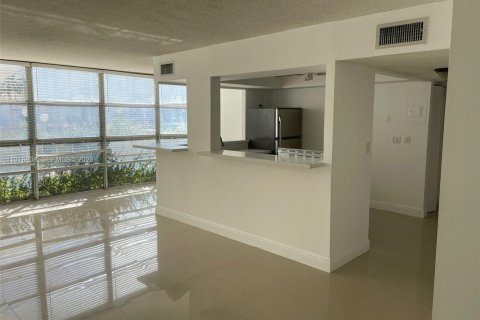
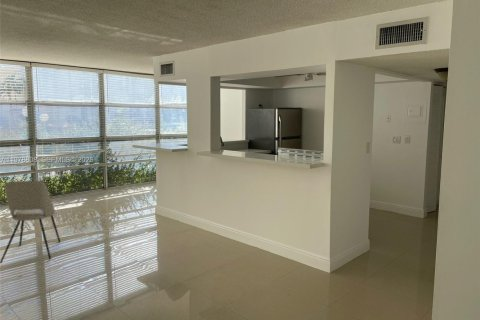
+ dining chair [0,180,62,264]
